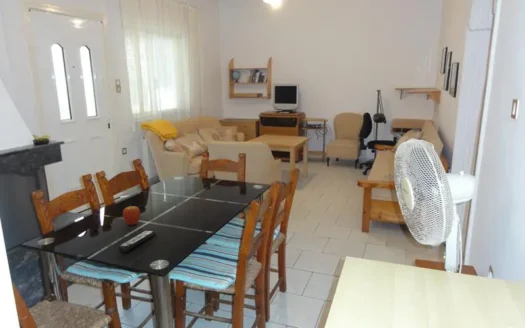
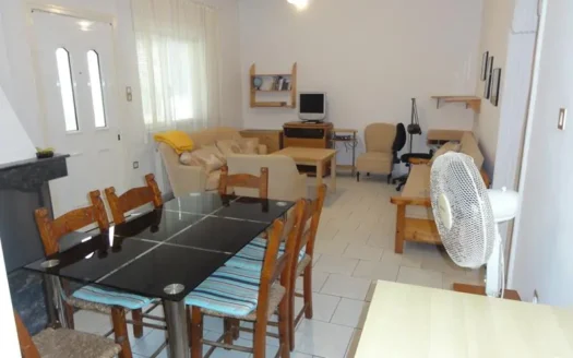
- fruit [122,204,141,226]
- remote control [118,230,157,254]
